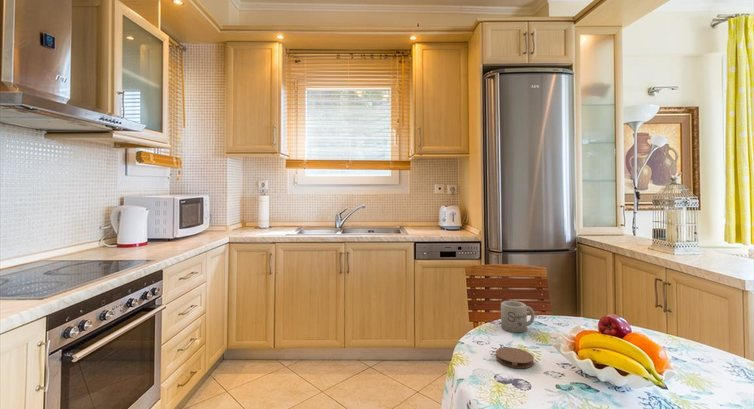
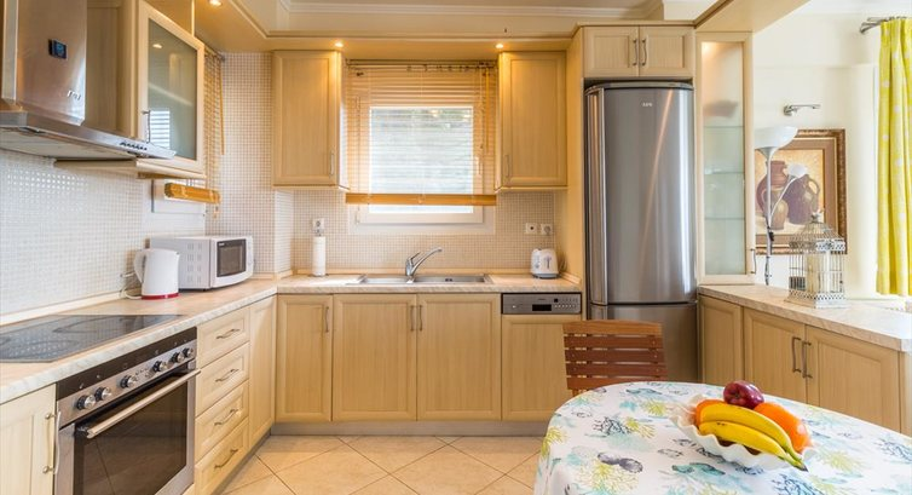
- coaster [495,346,535,369]
- mug [500,300,536,333]
